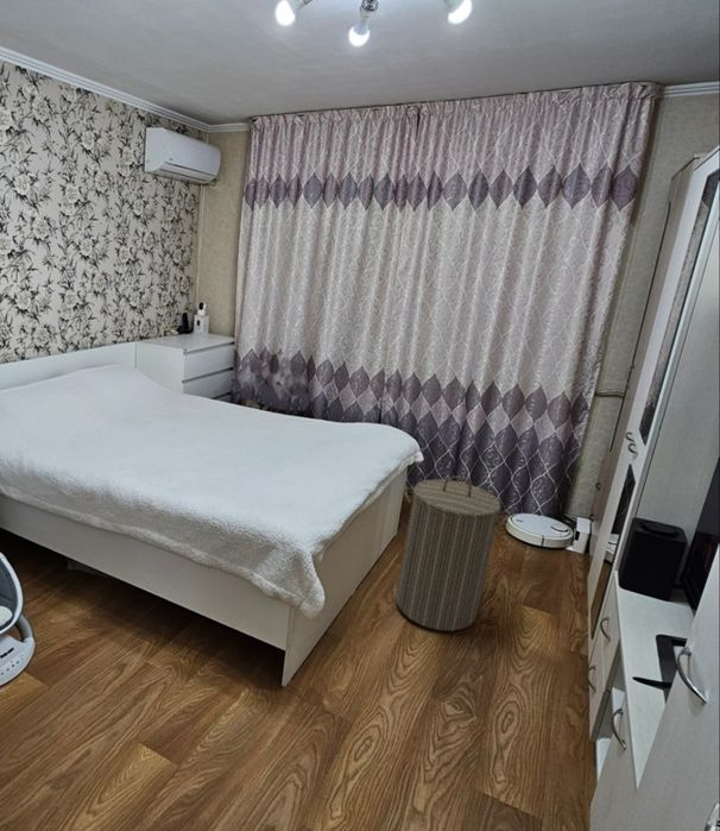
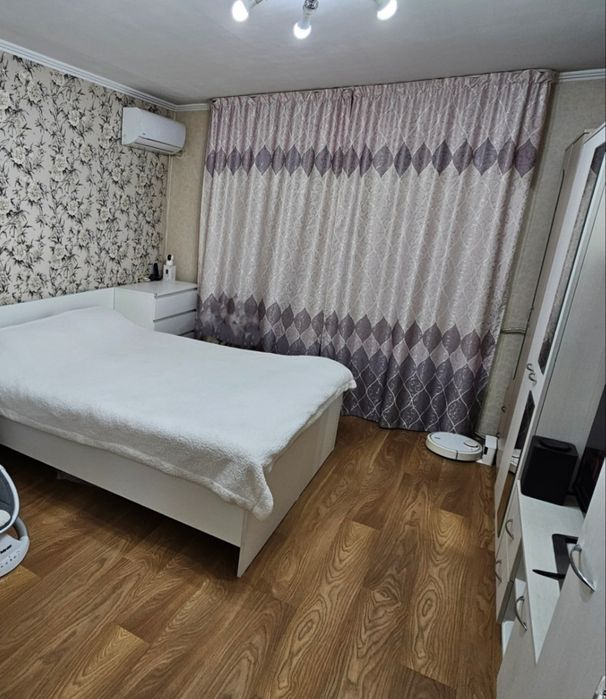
- laundry hamper [394,474,512,632]
